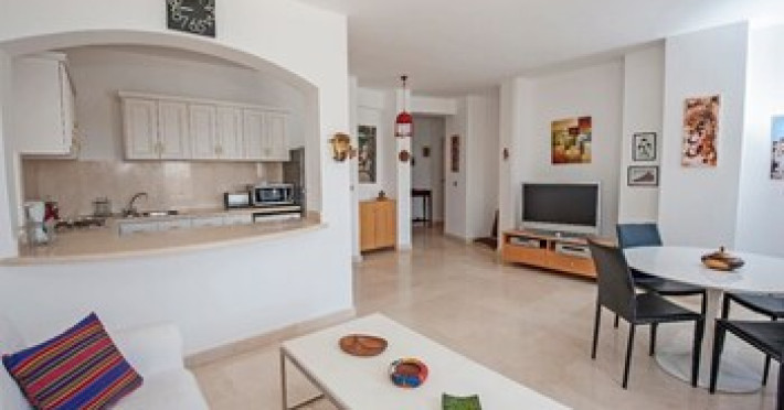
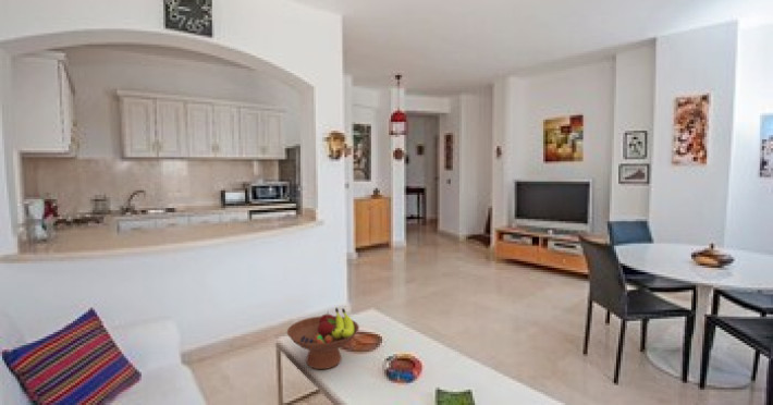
+ fruit bowl [286,307,360,370]
